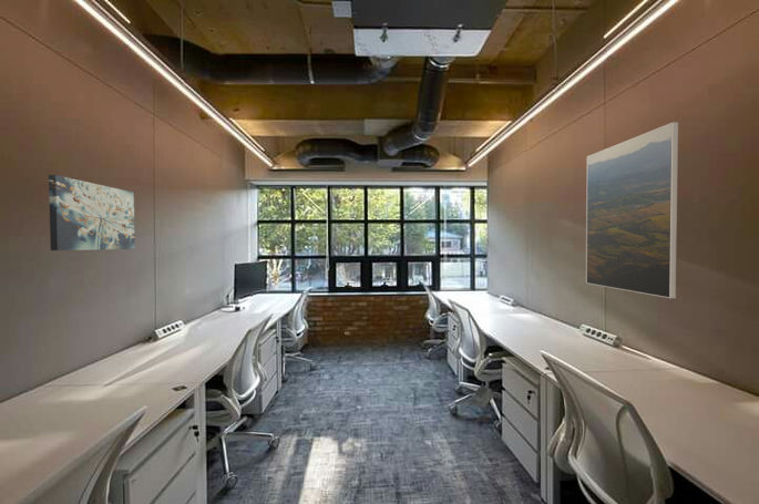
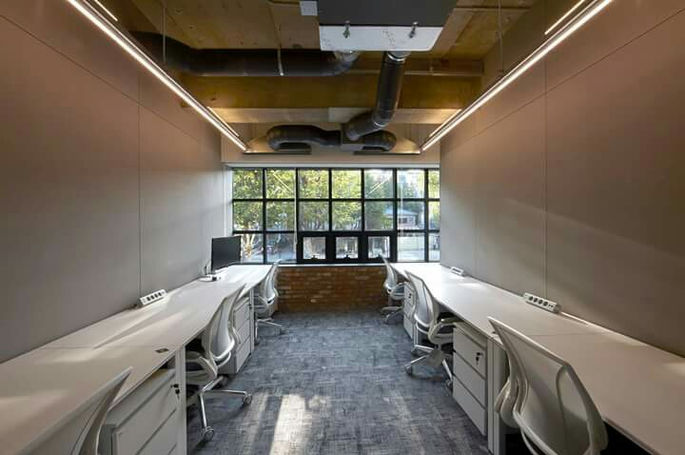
- wall art [48,174,136,251]
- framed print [585,121,679,299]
